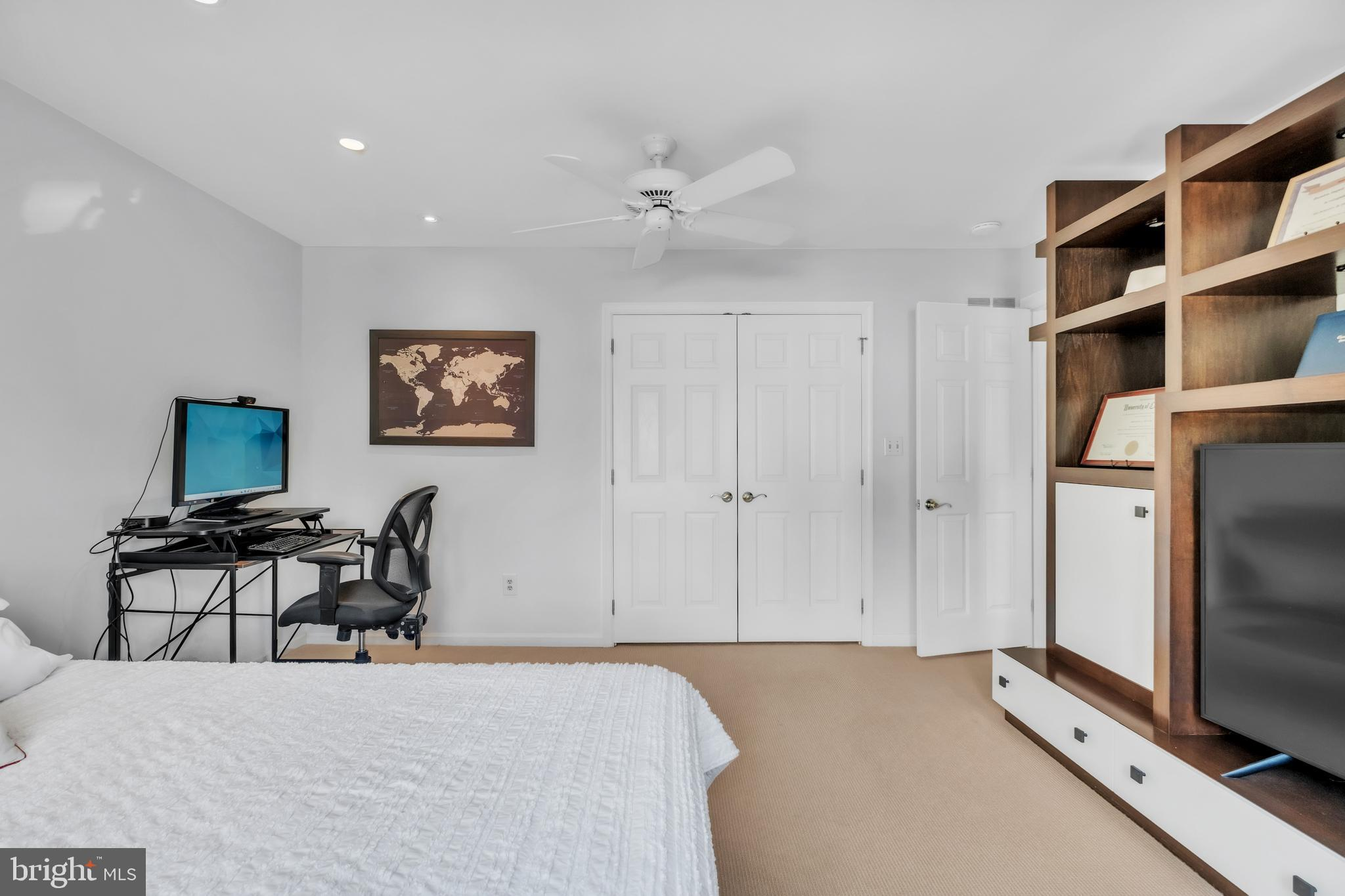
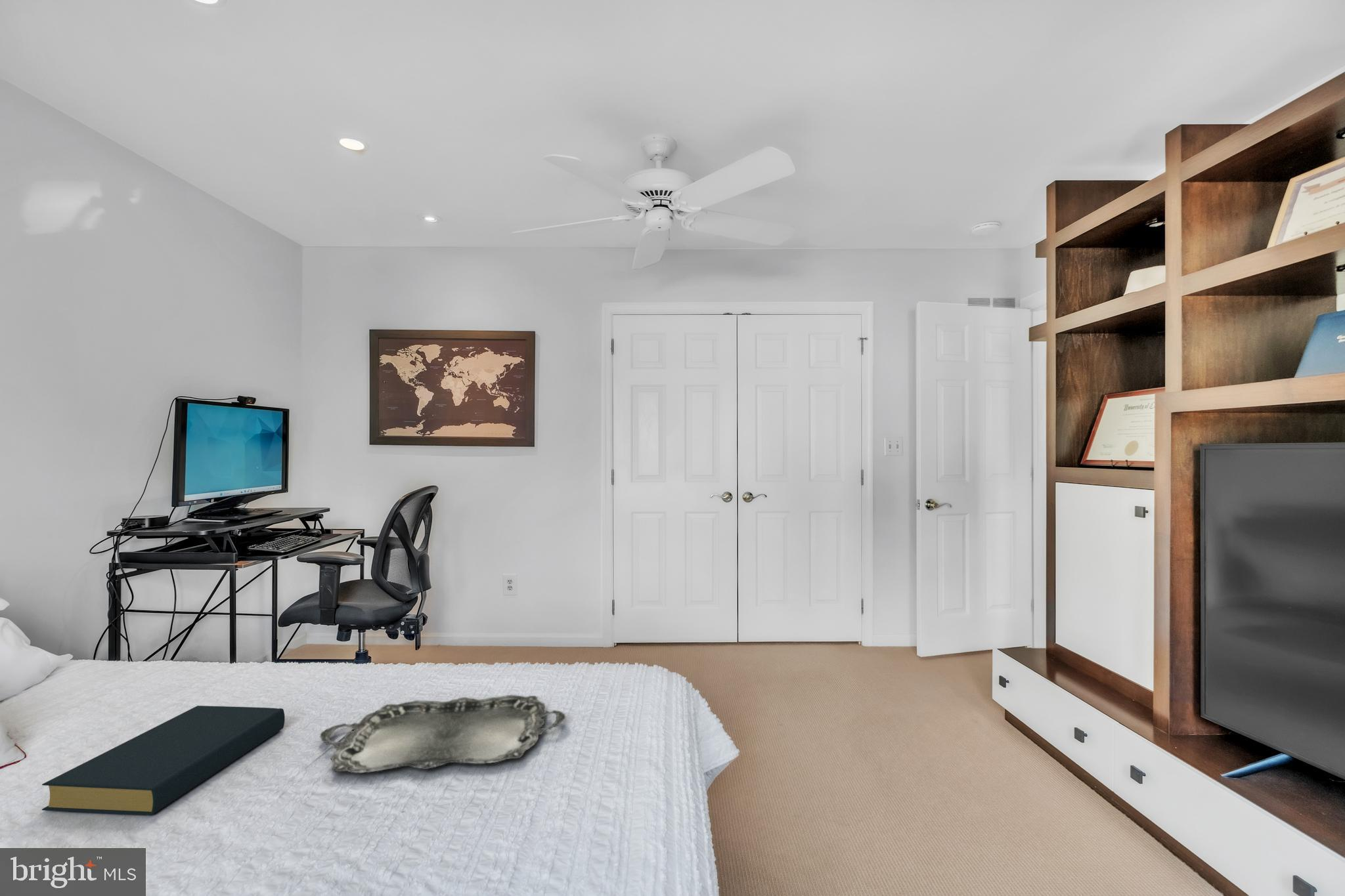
+ serving tray [319,694,566,774]
+ hardback book [41,705,286,815]
